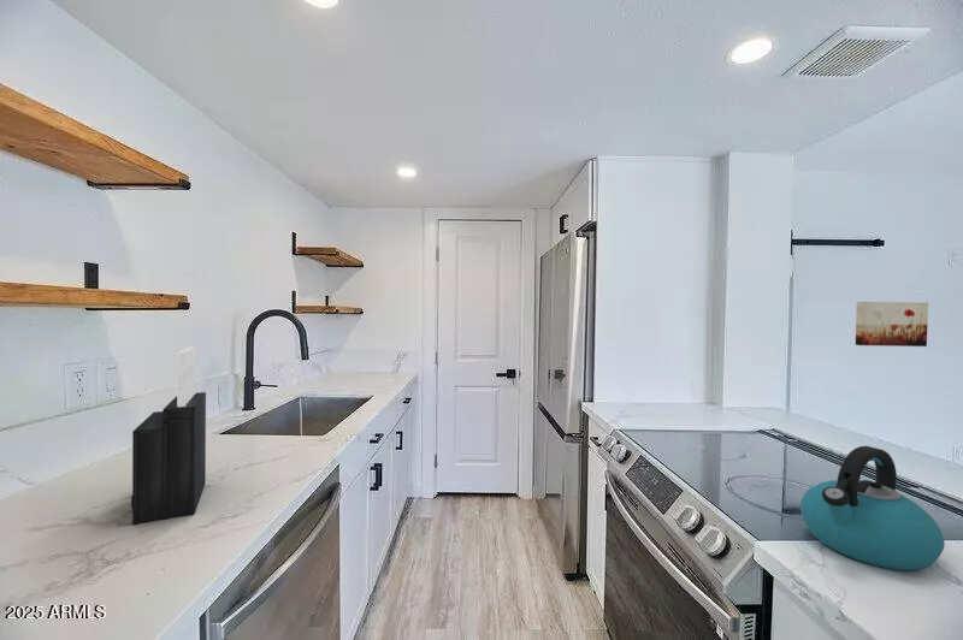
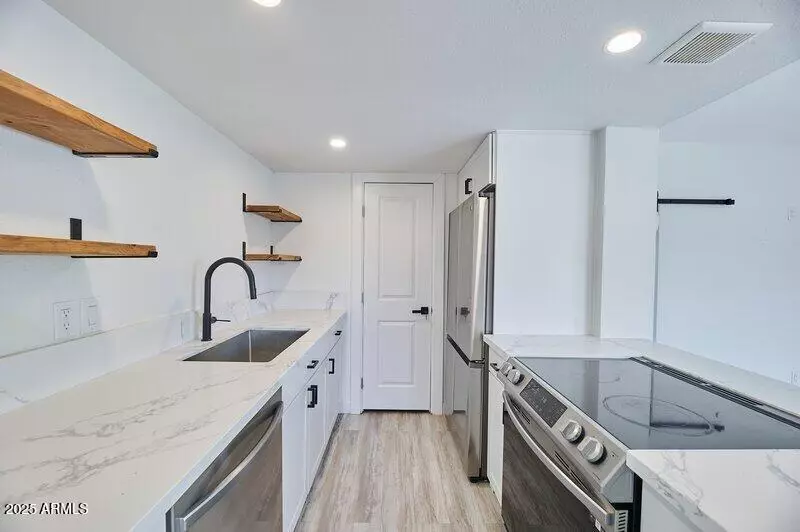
- knife block [130,345,207,526]
- wall art [855,301,929,348]
- kettle [799,445,946,571]
